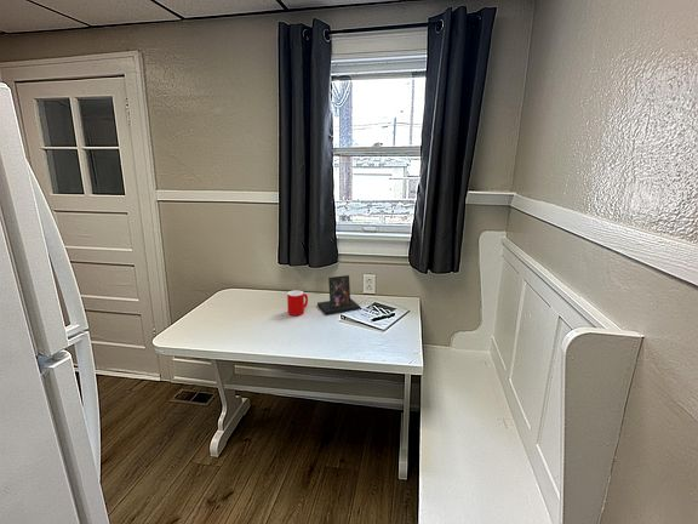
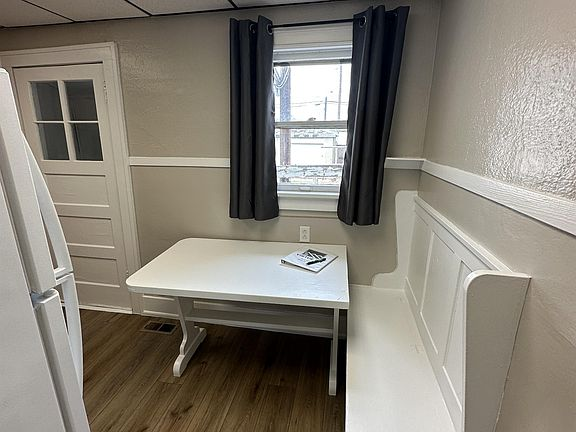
- photo frame [316,274,362,315]
- cup [286,289,309,317]
